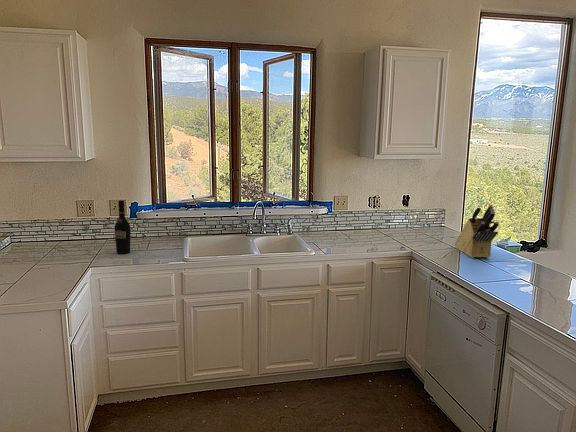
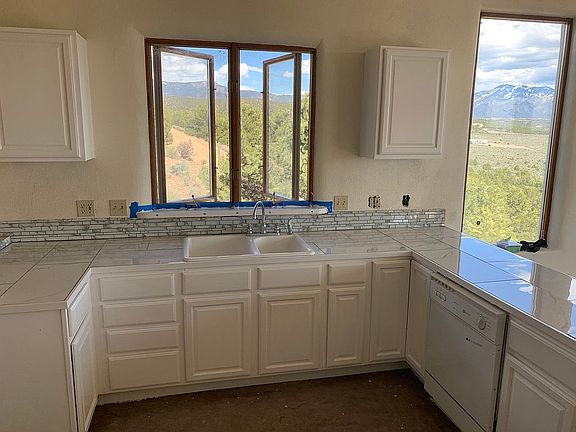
- knife block [454,204,500,259]
- wine bottle [113,199,132,255]
